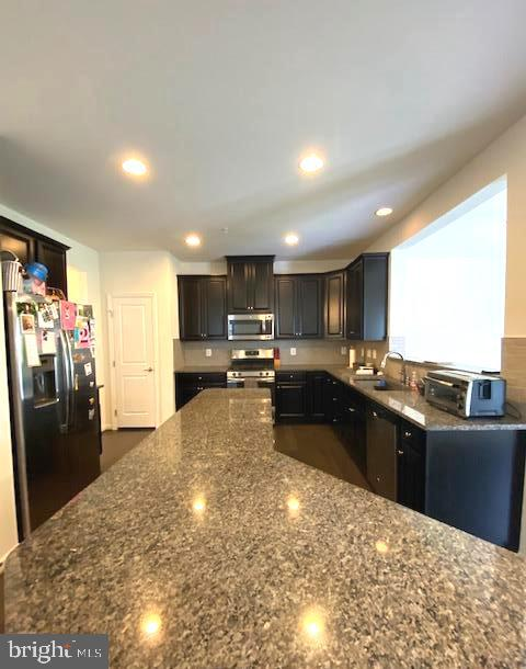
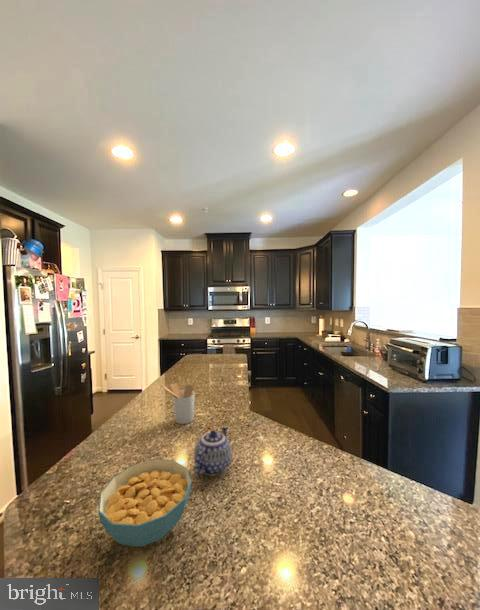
+ cereal bowl [97,458,193,548]
+ utensil holder [162,382,196,425]
+ teapot [193,425,233,477]
